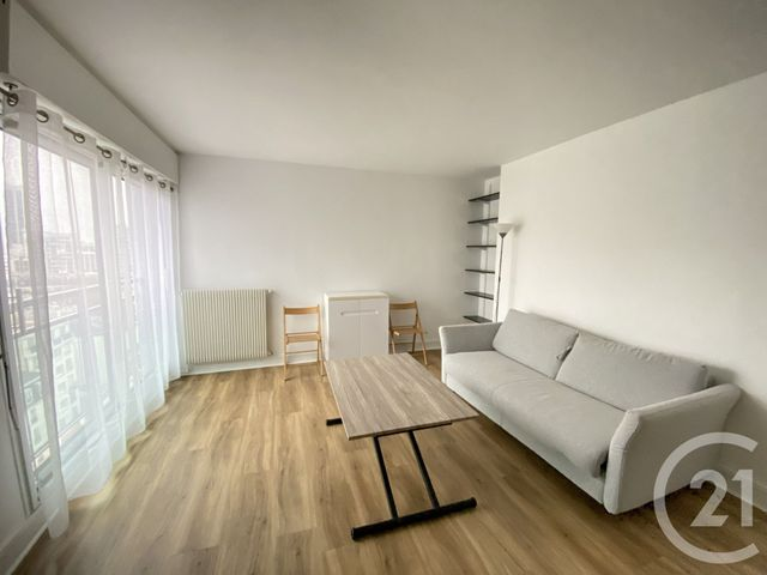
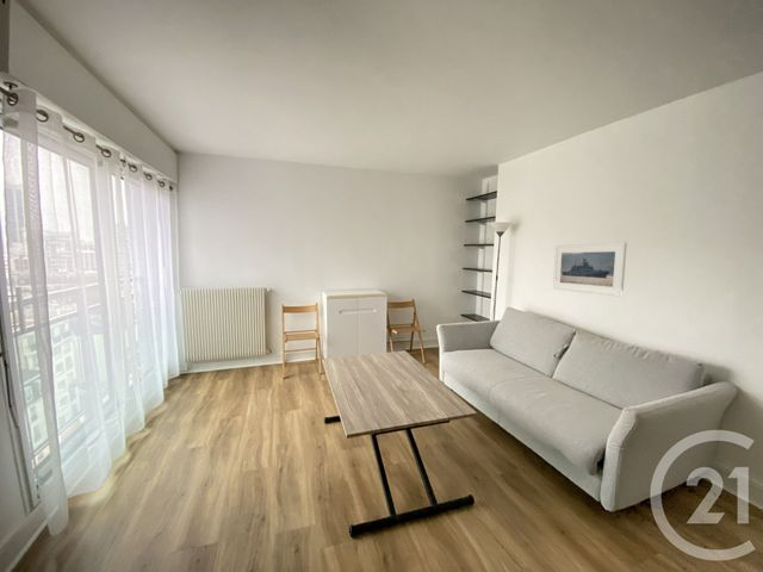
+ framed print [552,241,628,298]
